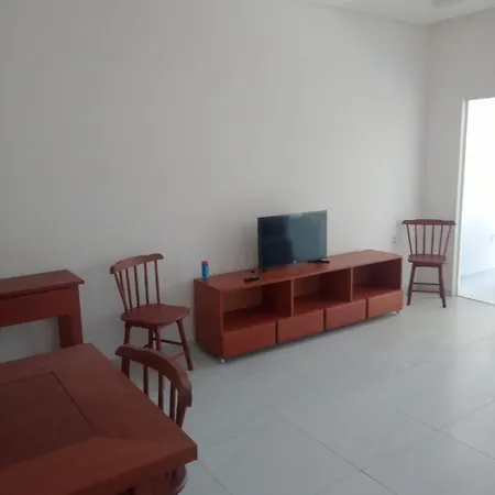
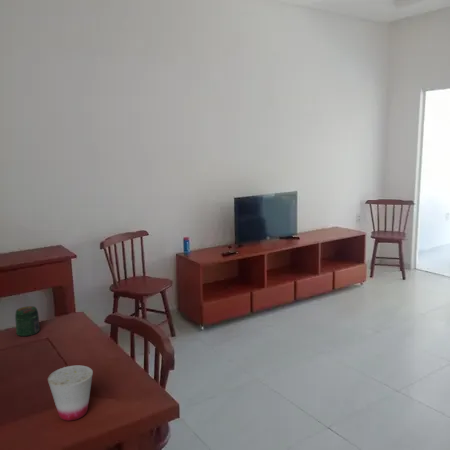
+ jar [14,305,41,337]
+ cup [47,365,94,422]
